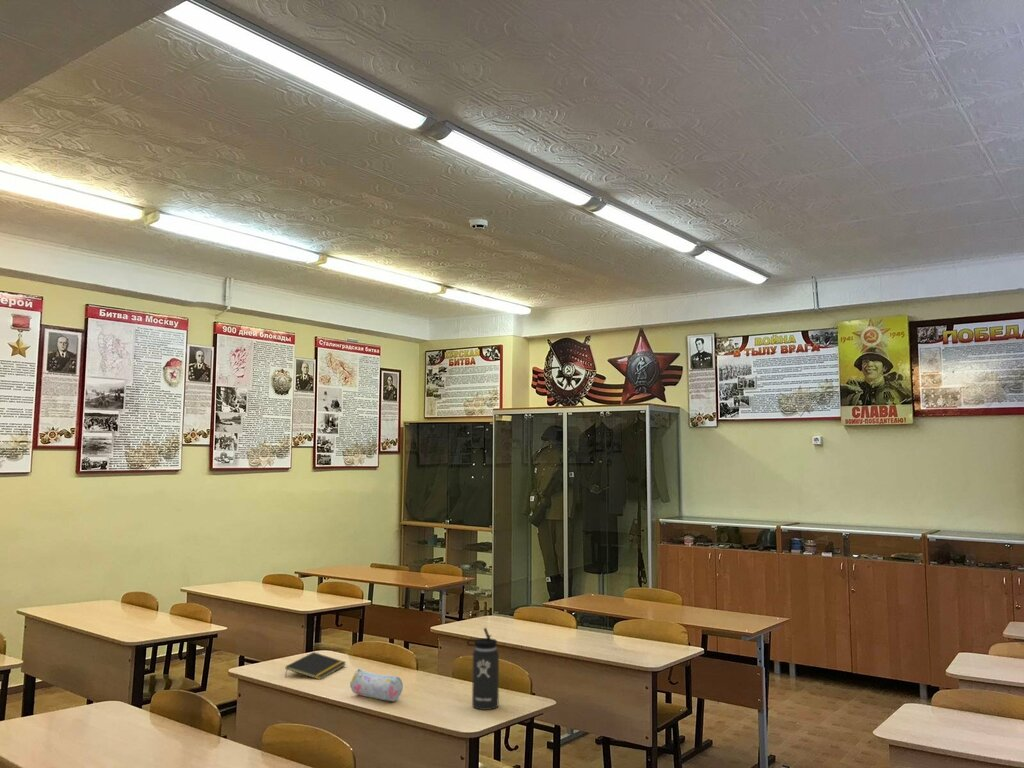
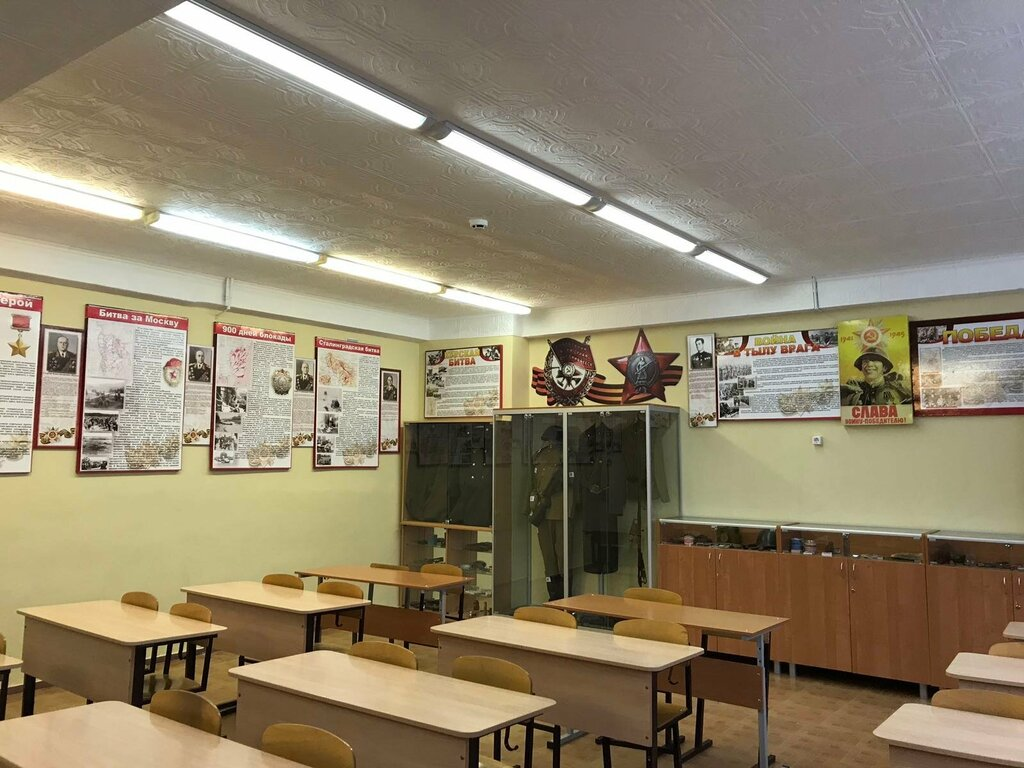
- pencil case [349,668,404,702]
- notepad [284,651,347,681]
- thermos bottle [466,627,500,711]
